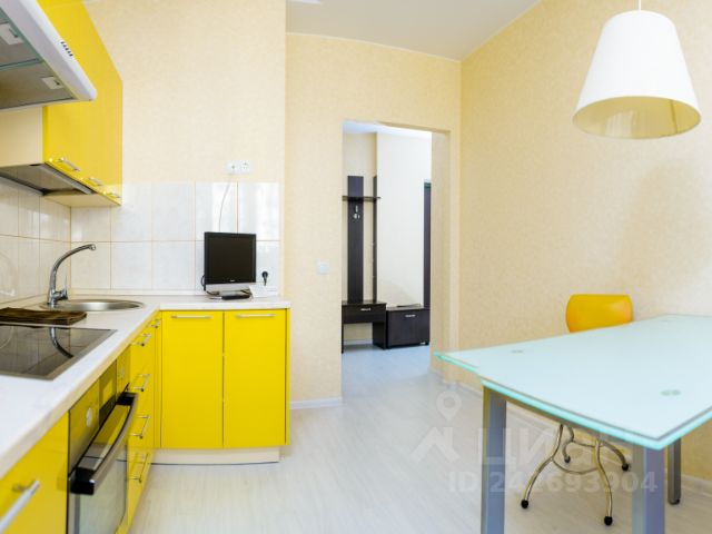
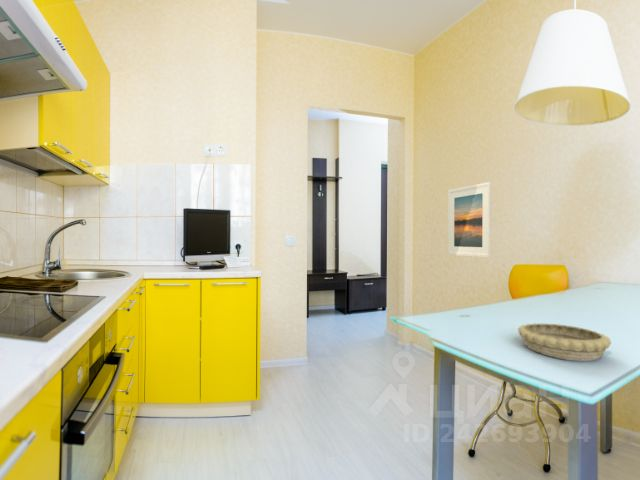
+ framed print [447,181,493,258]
+ decorative bowl [517,322,612,362]
